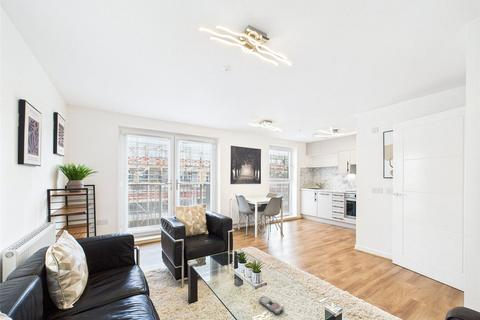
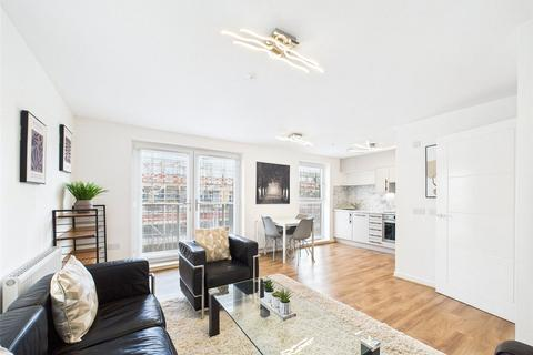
- remote control [258,295,285,315]
